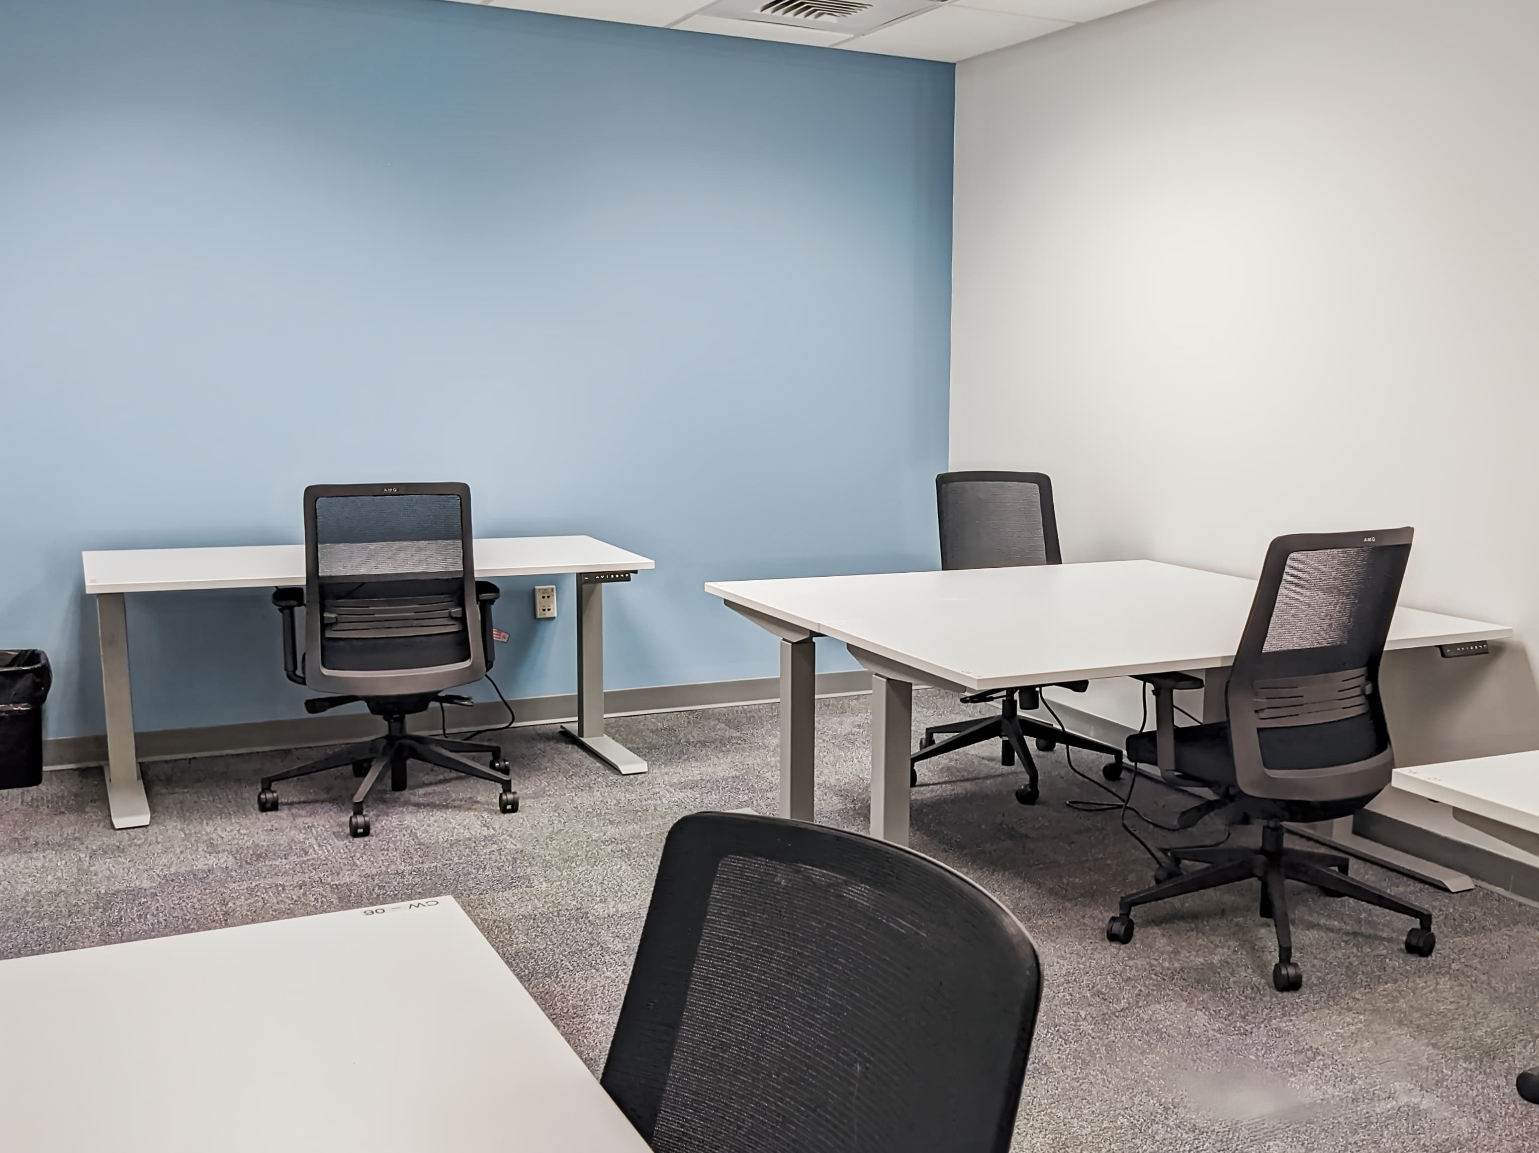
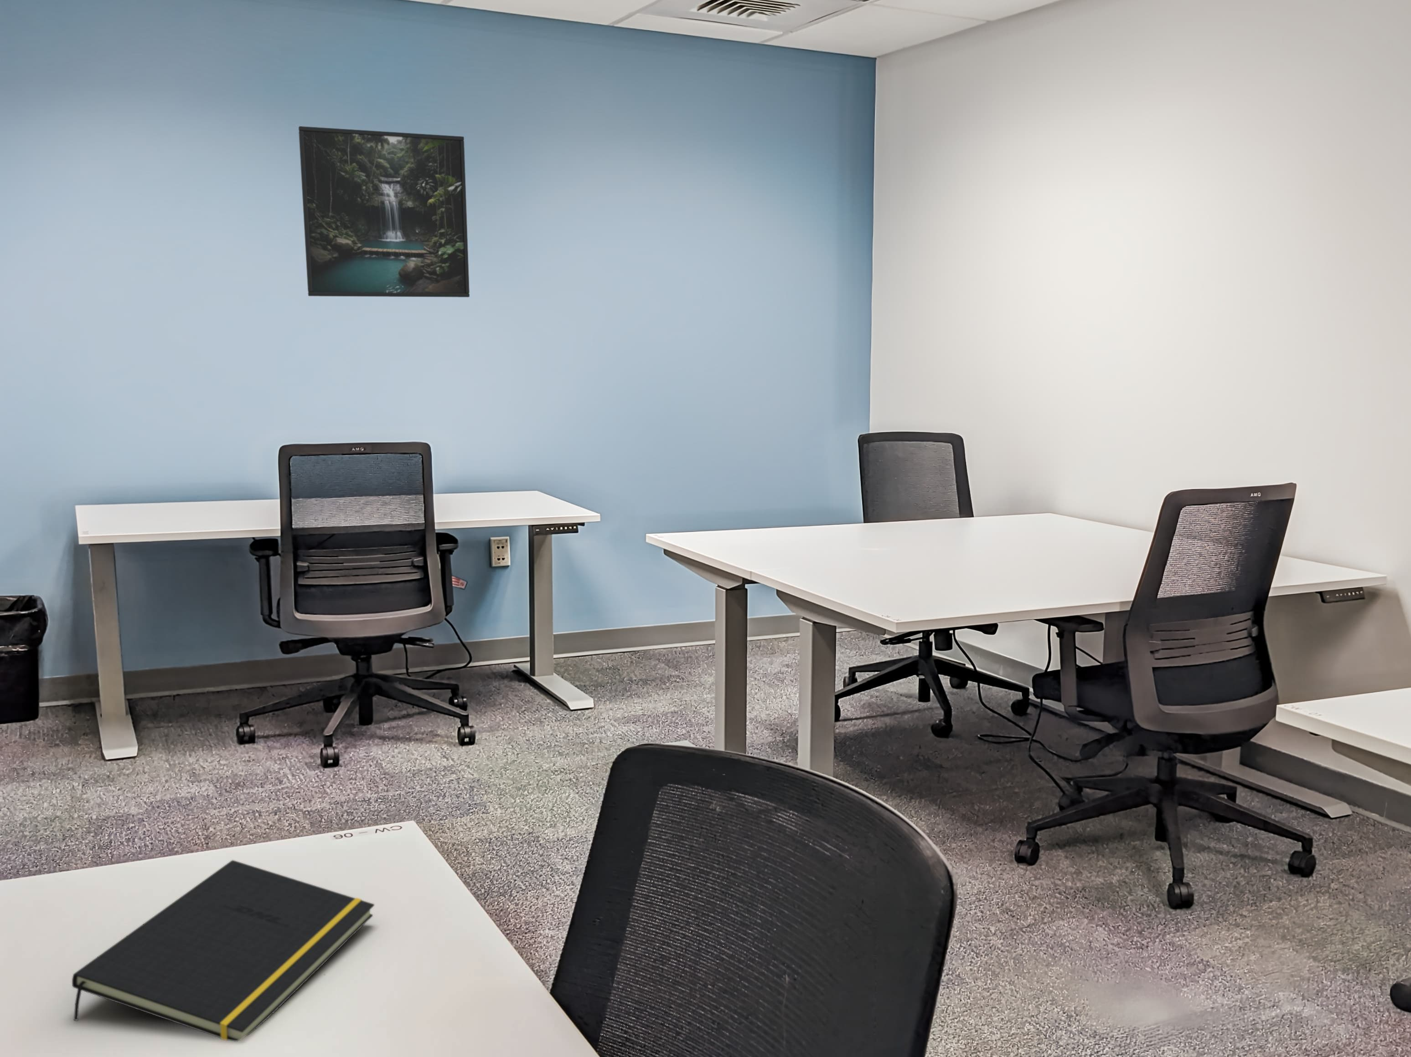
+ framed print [298,125,470,298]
+ notepad [71,859,374,1041]
